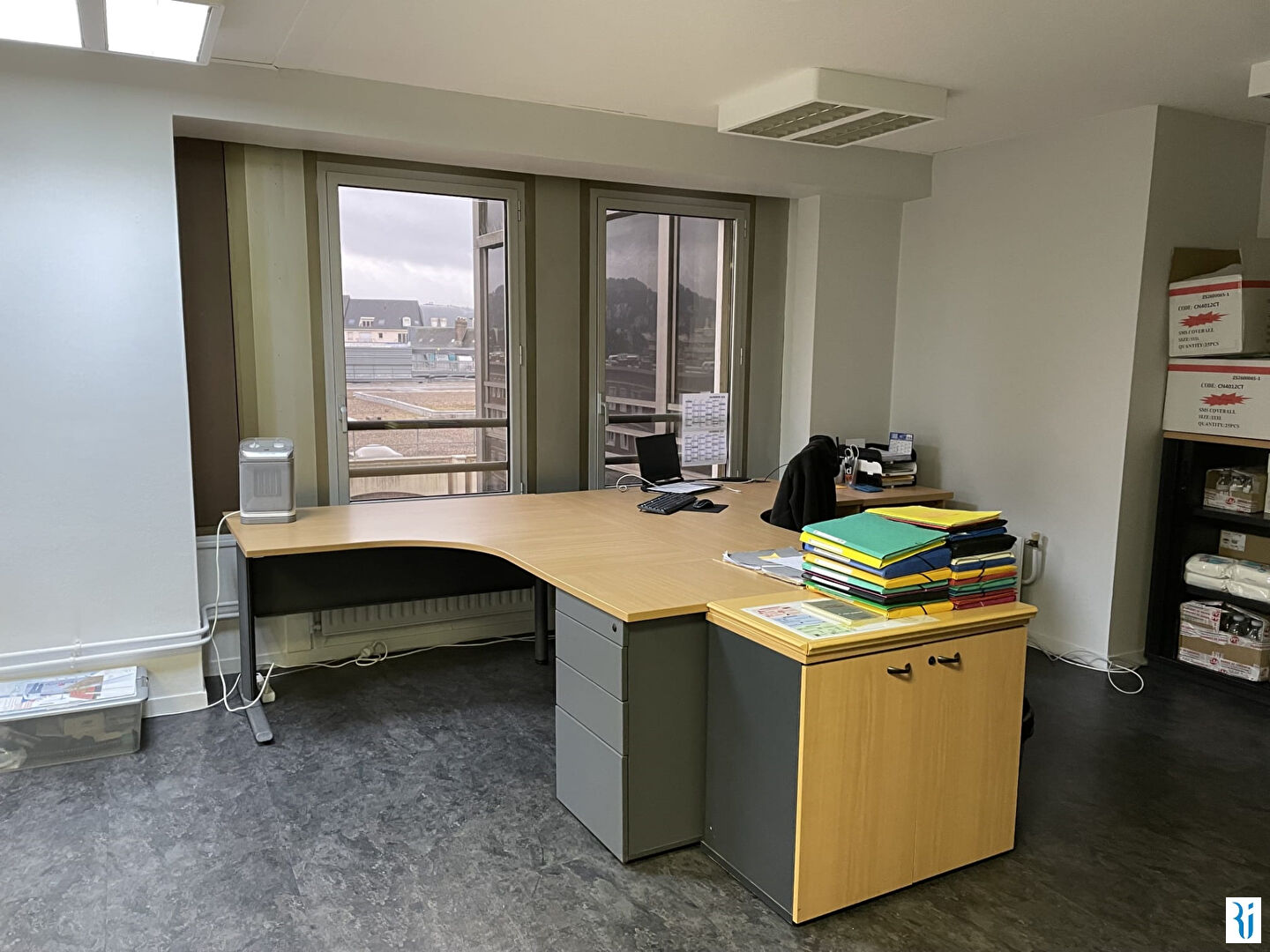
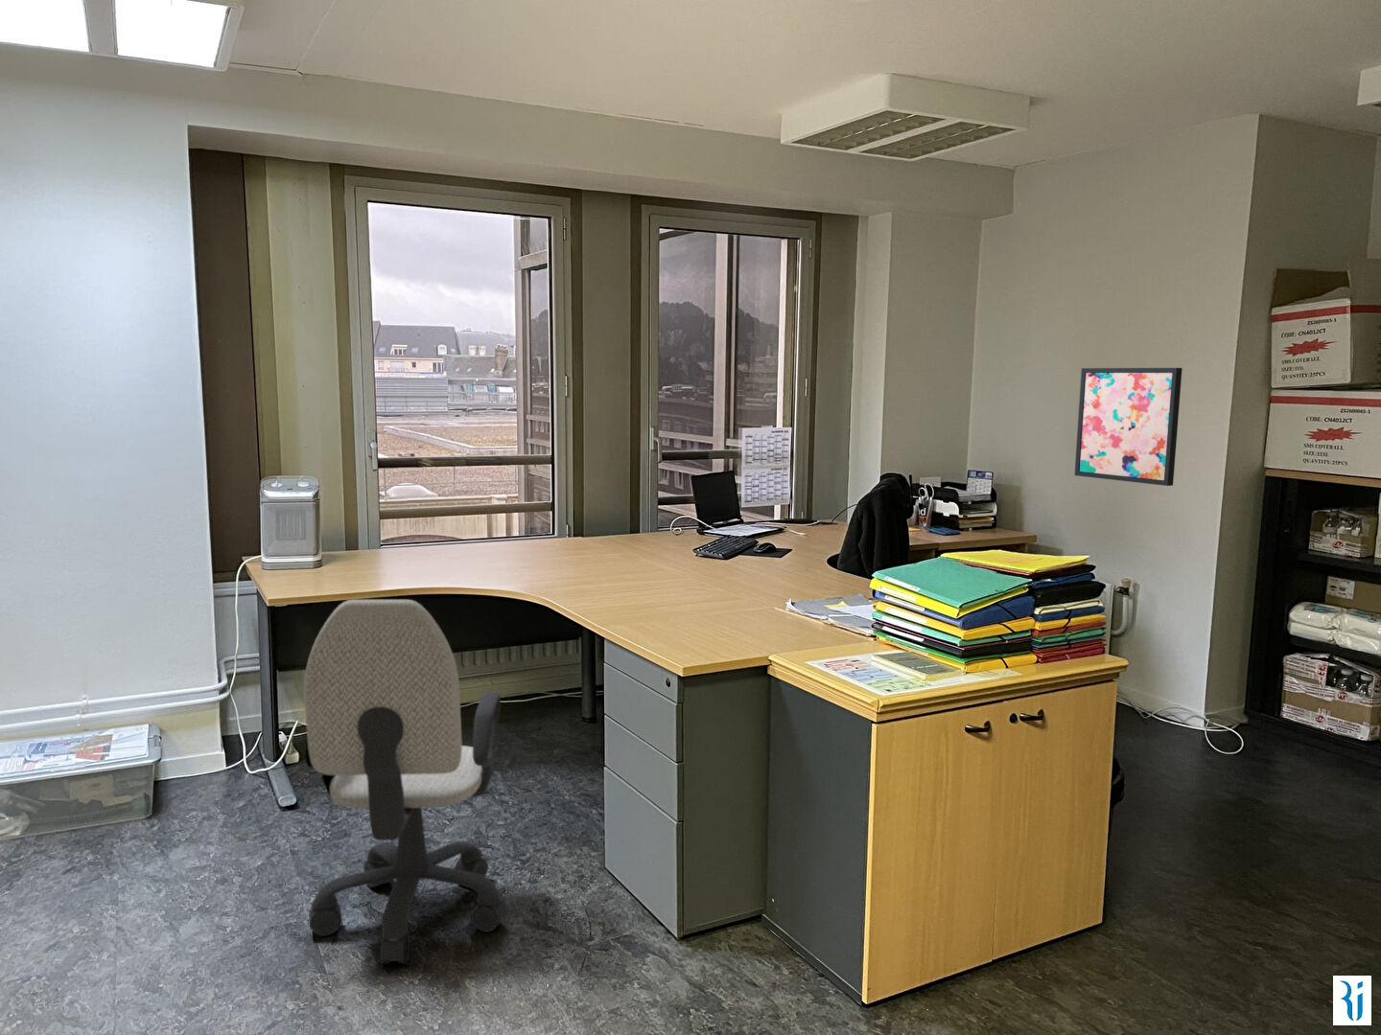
+ wall art [1074,367,1183,487]
+ office chair [304,599,508,965]
